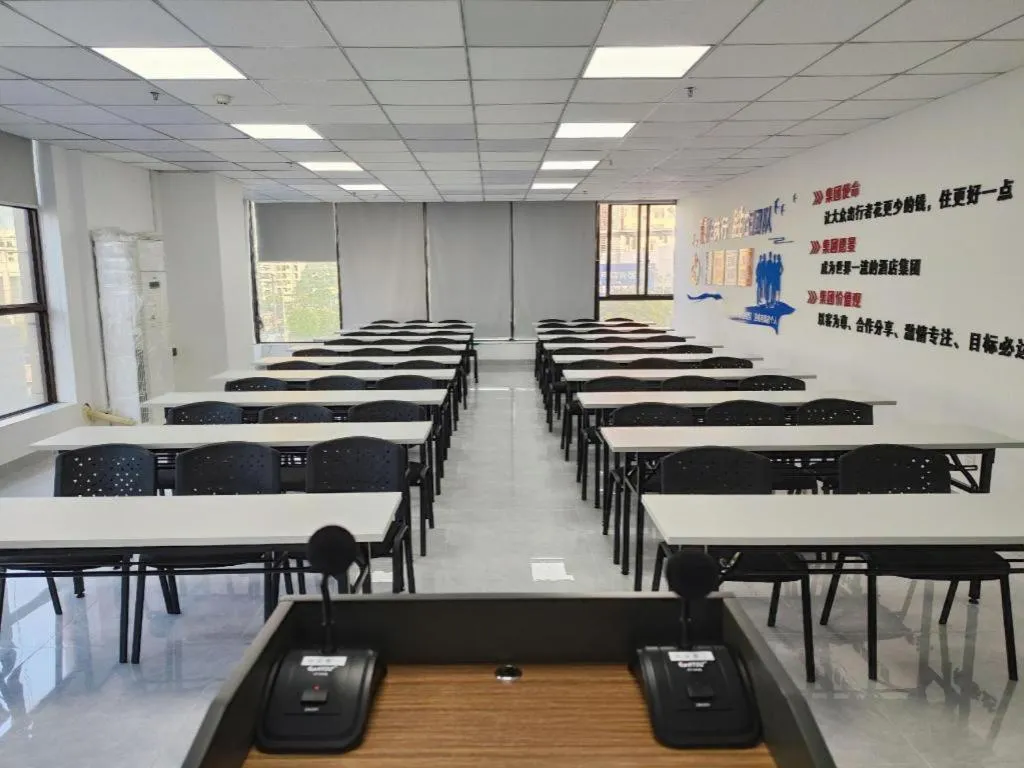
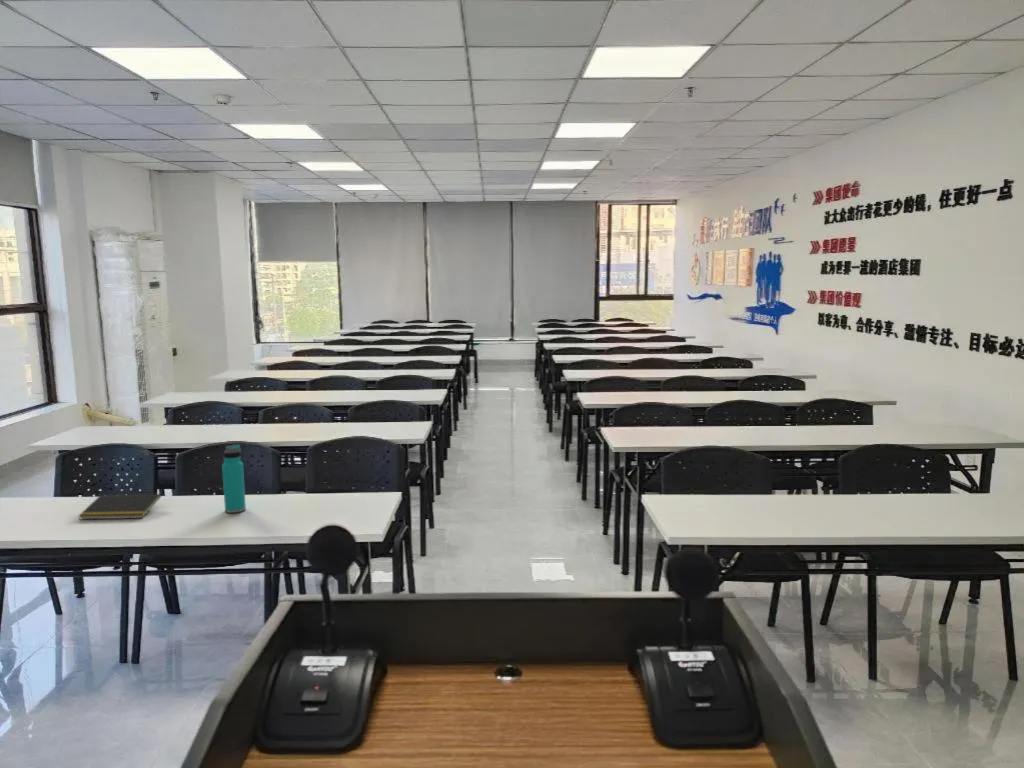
+ notepad [78,493,162,520]
+ water bottle [221,444,247,514]
